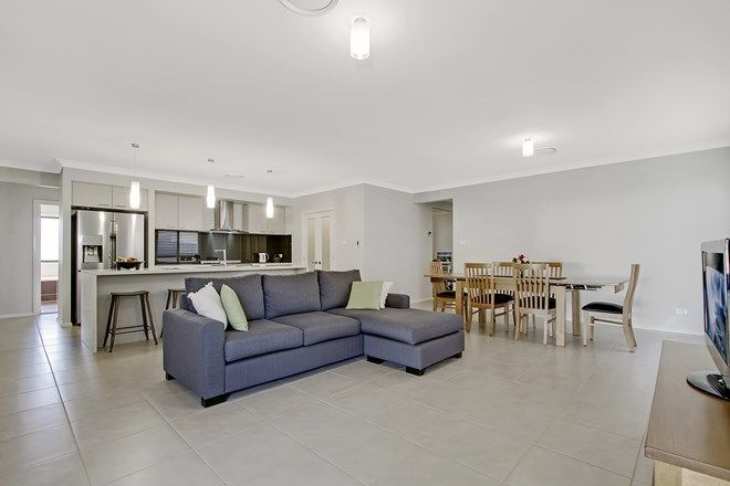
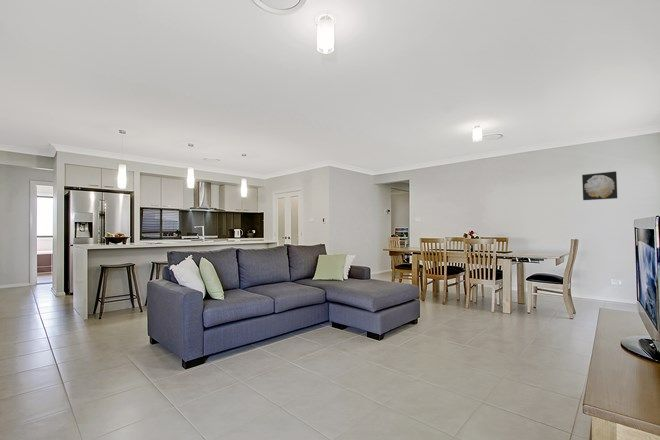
+ wall art [581,170,618,201]
